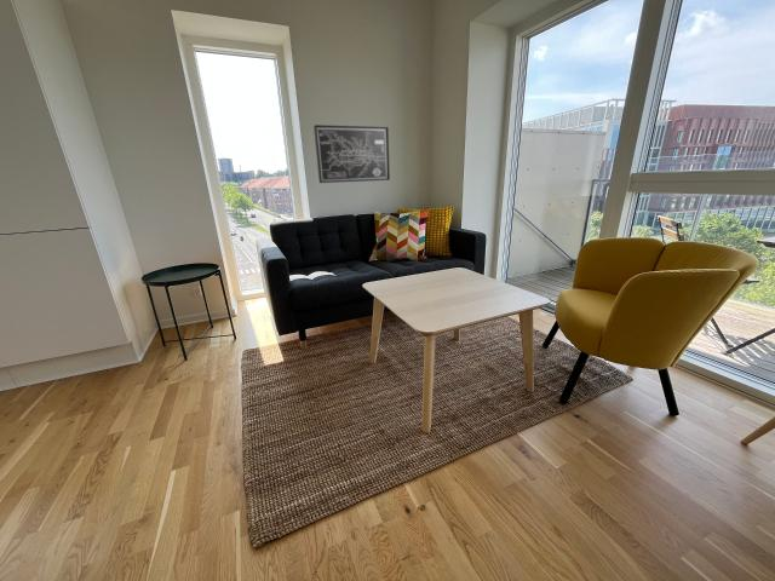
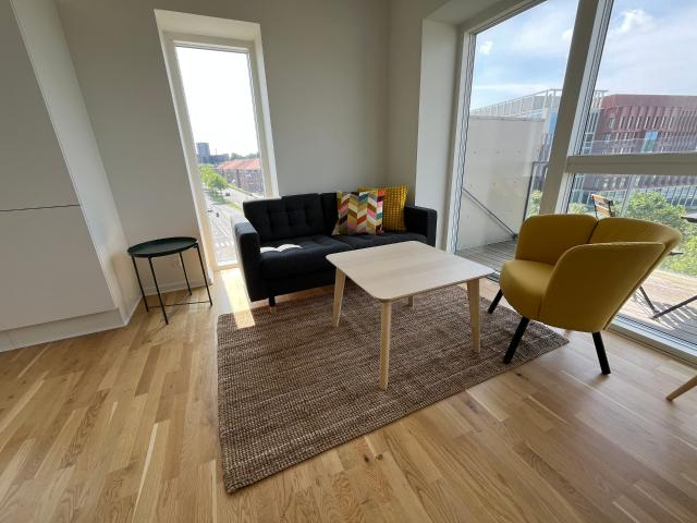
- wall art [312,123,391,184]
